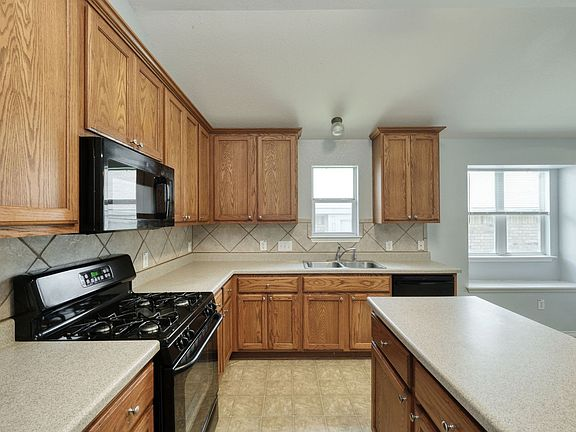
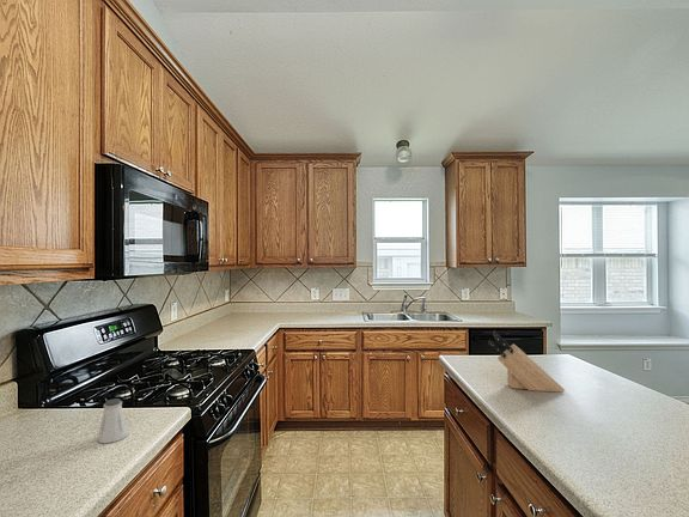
+ knife block [488,329,566,394]
+ saltshaker [97,397,129,444]
